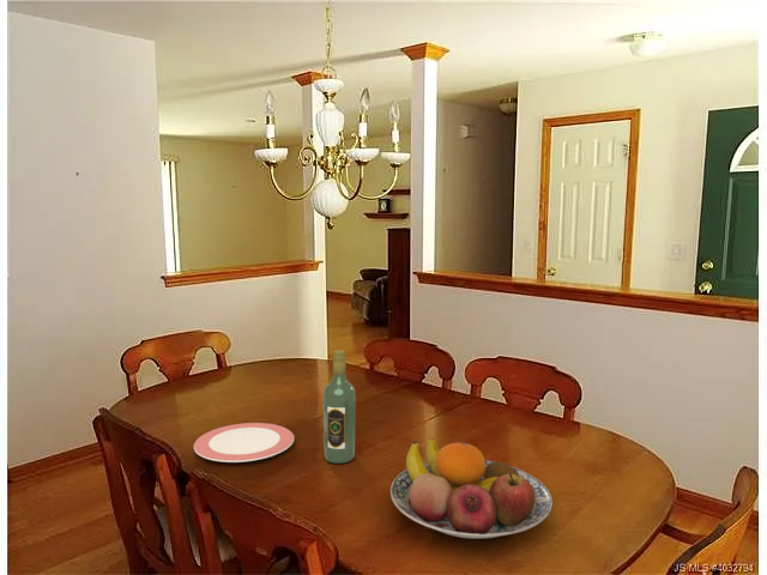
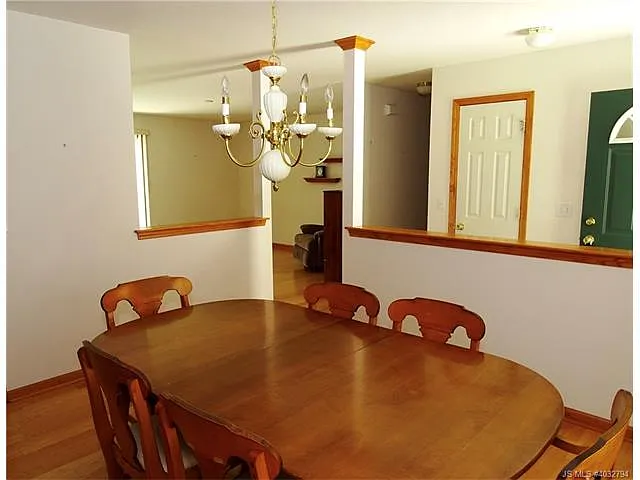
- fruit bowl [389,437,554,540]
- wine bottle [322,349,357,465]
- plate [193,422,295,464]
